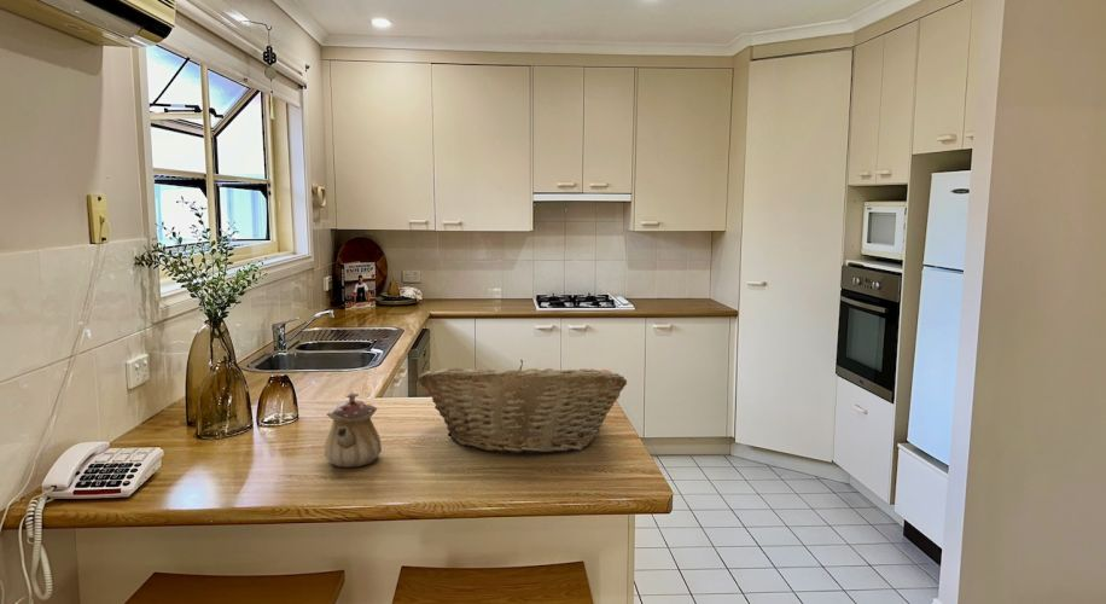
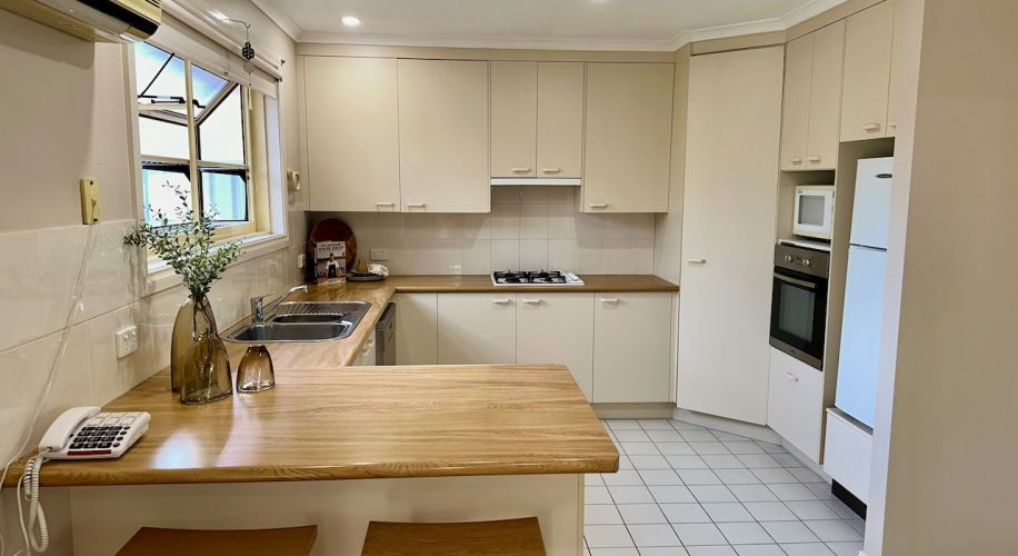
- fruit basket [417,359,628,455]
- teapot [324,391,383,469]
